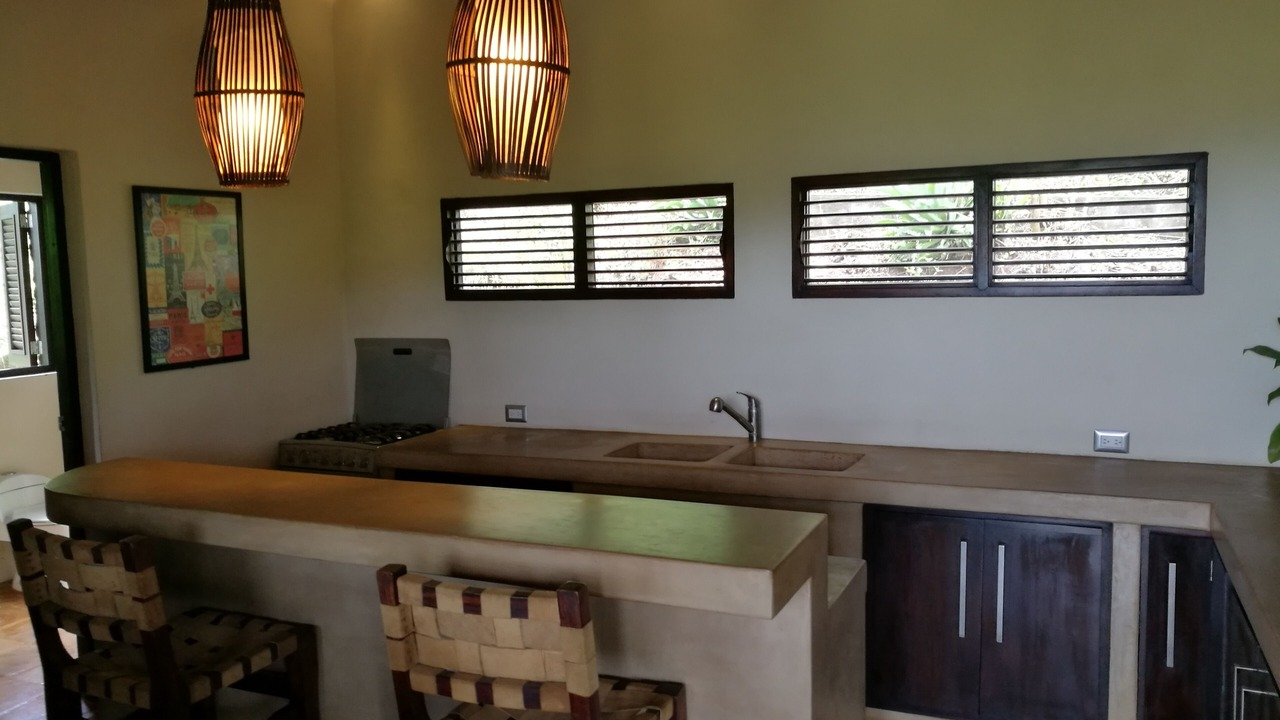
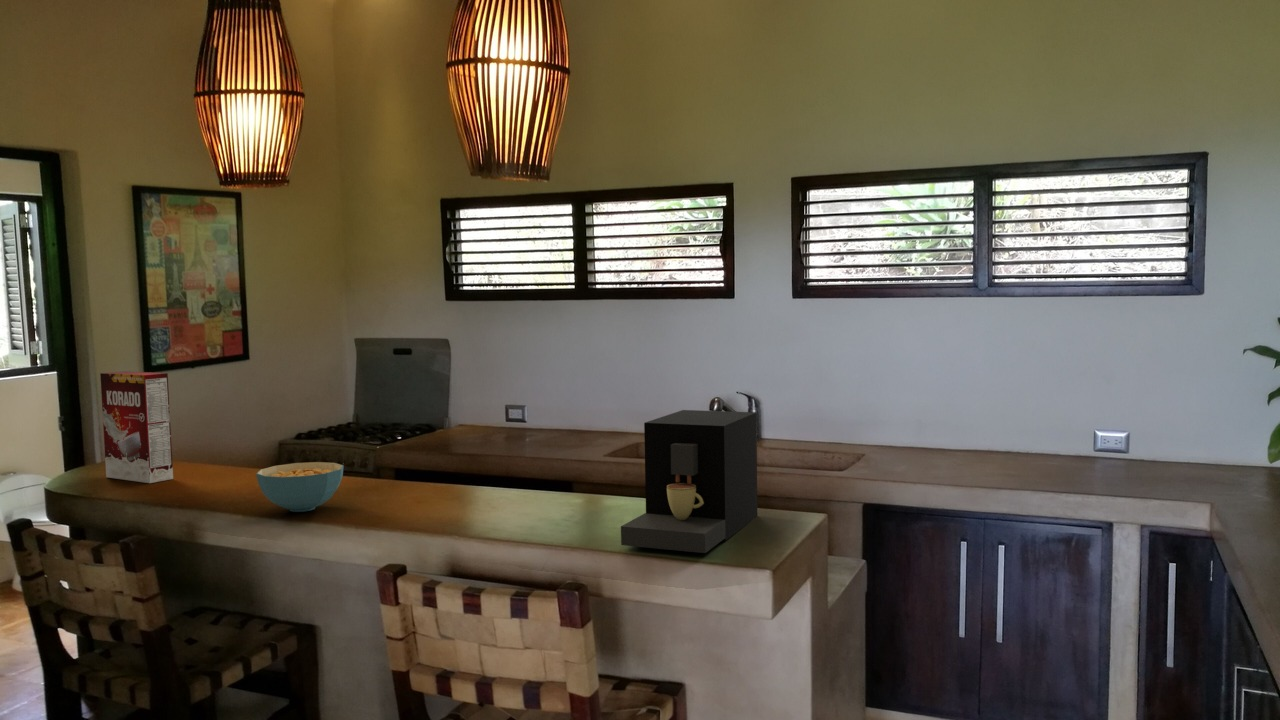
+ cereal box [99,370,174,484]
+ coffee maker [620,409,758,554]
+ cereal bowl [255,461,345,513]
